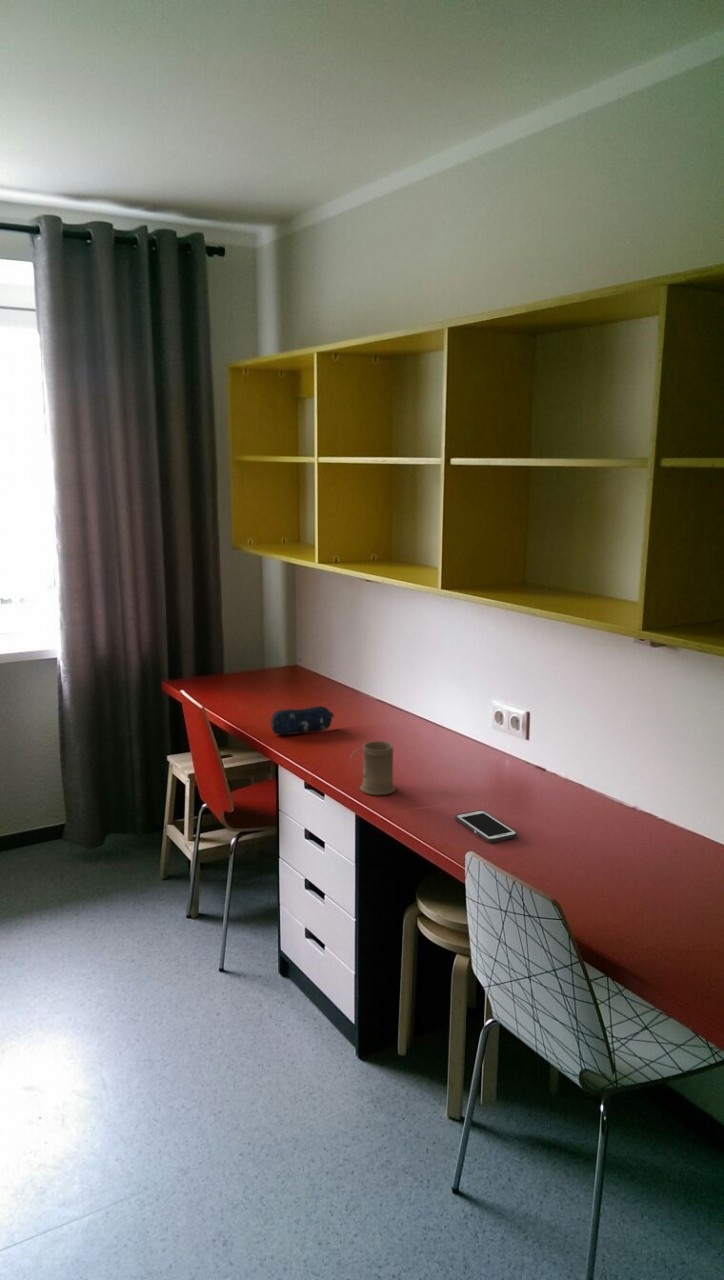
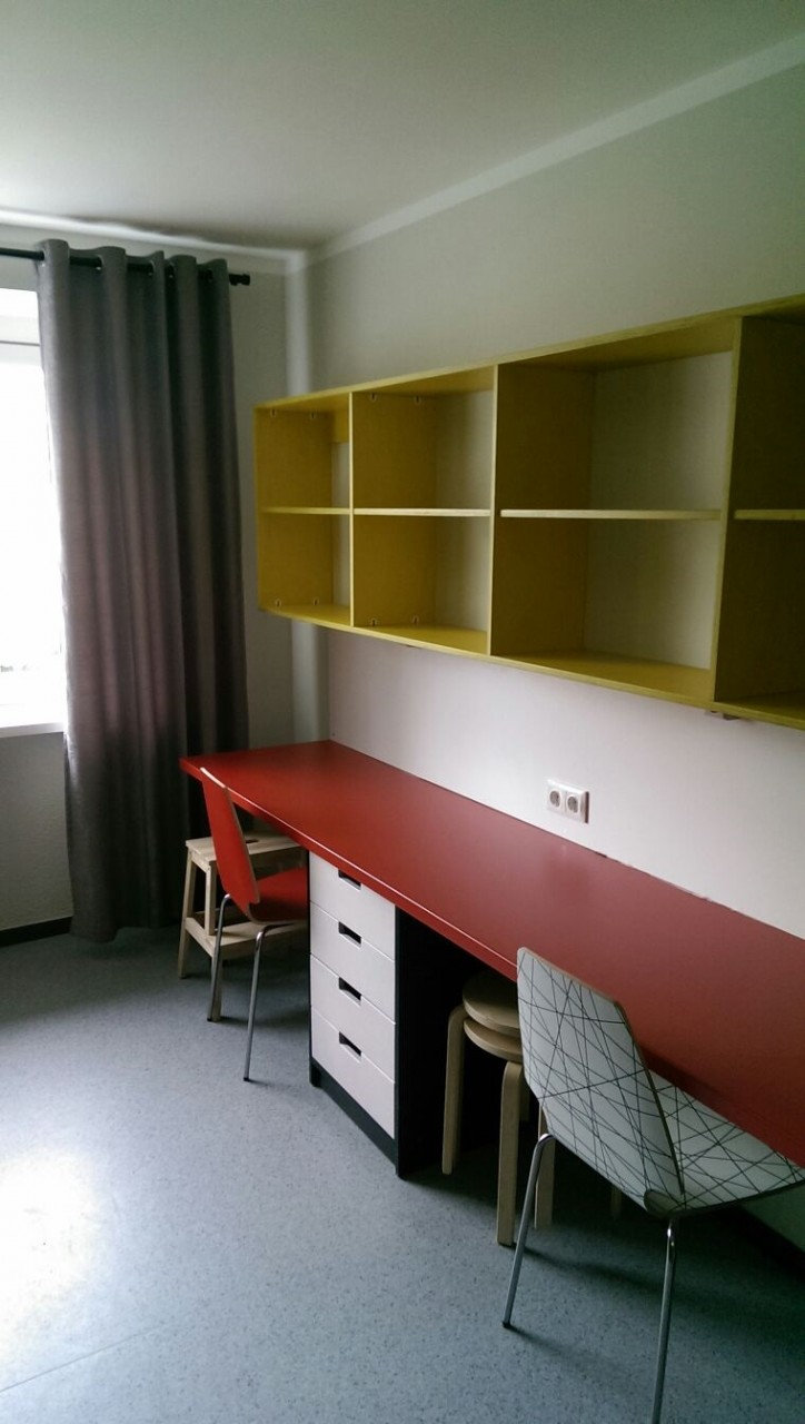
- cell phone [454,809,518,844]
- mug [349,740,397,796]
- pencil case [270,705,335,736]
